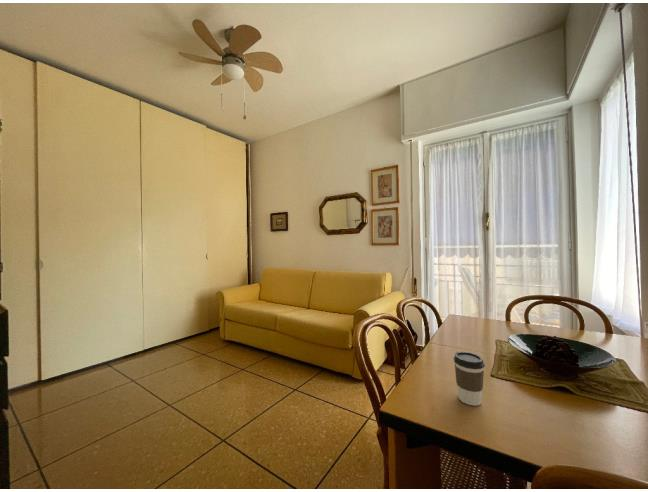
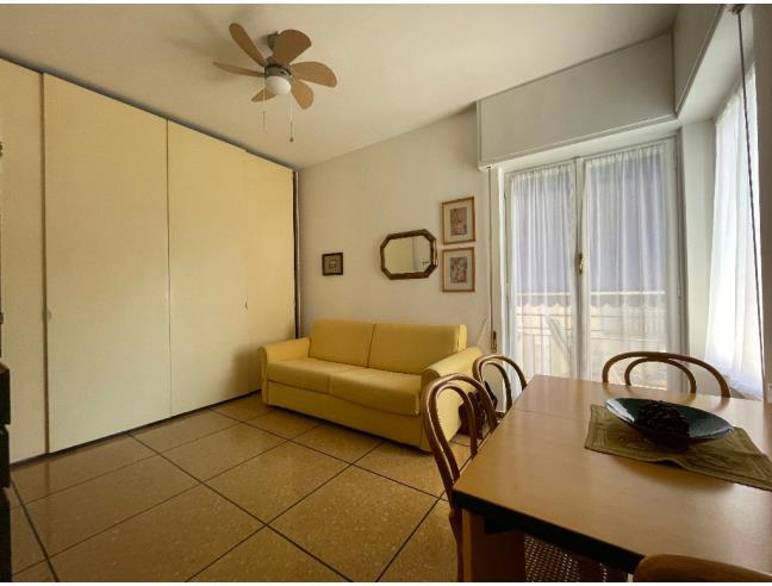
- coffee cup [453,351,486,407]
